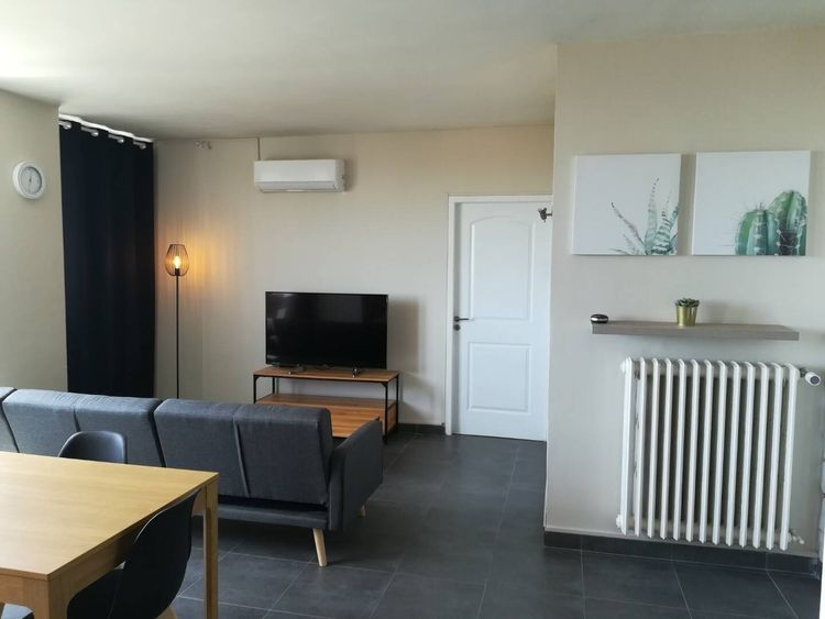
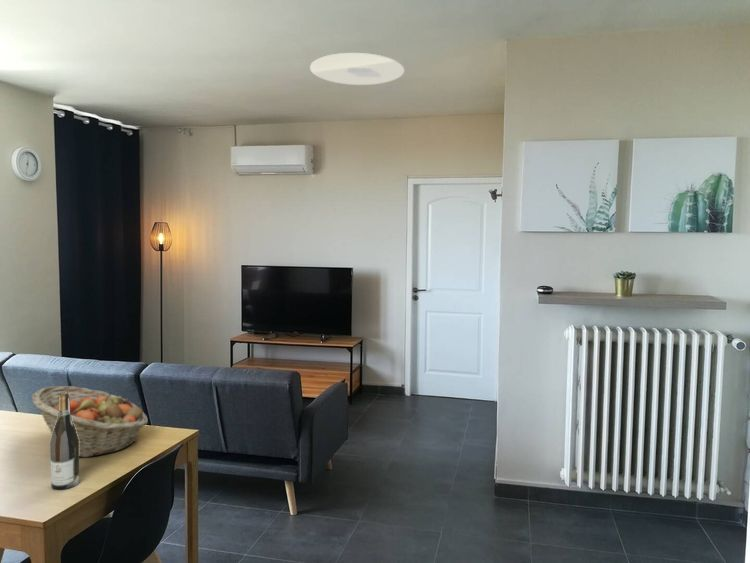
+ fruit basket [31,385,149,458]
+ wine bottle [49,392,80,491]
+ ceiling light [309,52,405,86]
